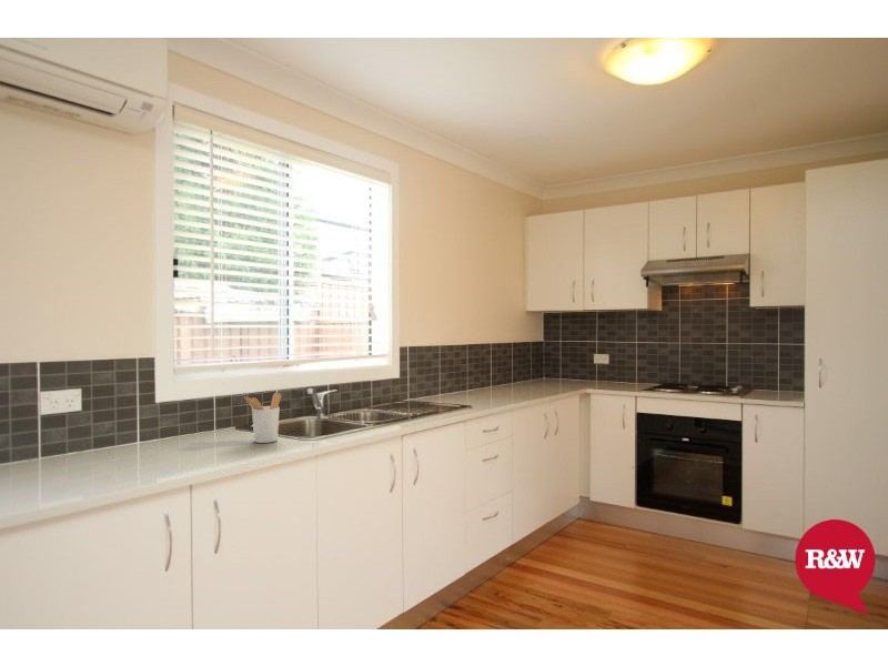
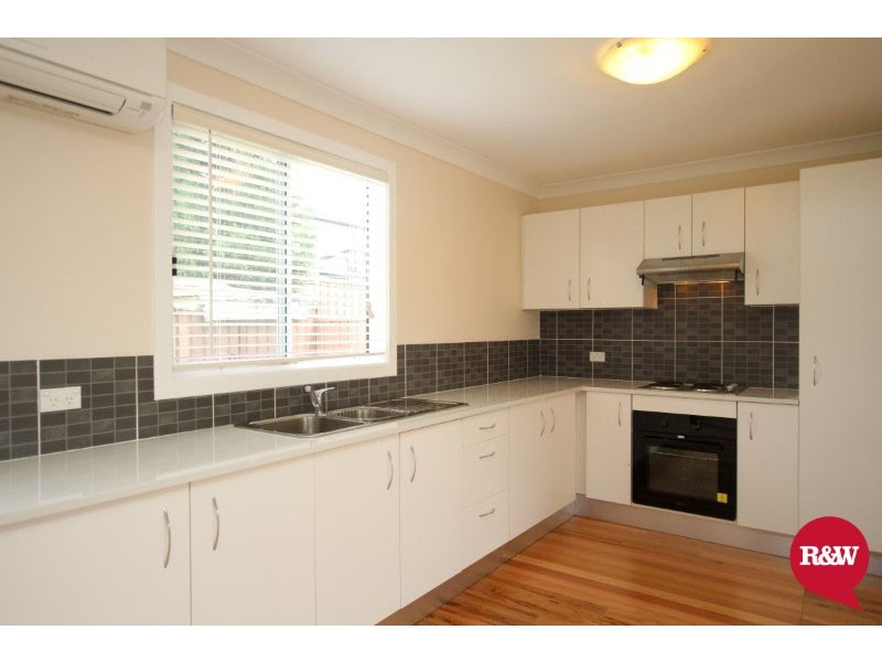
- utensil holder [242,392,283,444]
